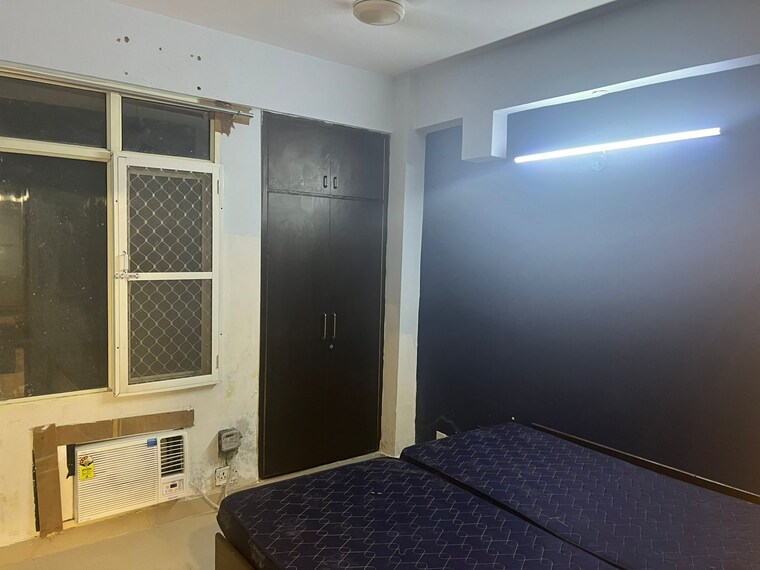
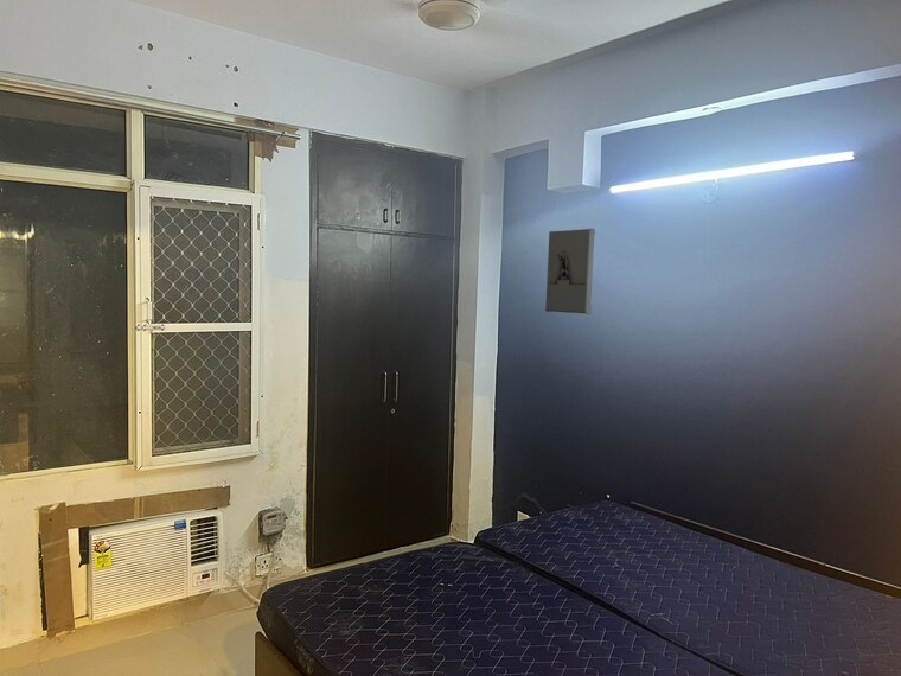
+ wall sculpture [544,228,596,315]
